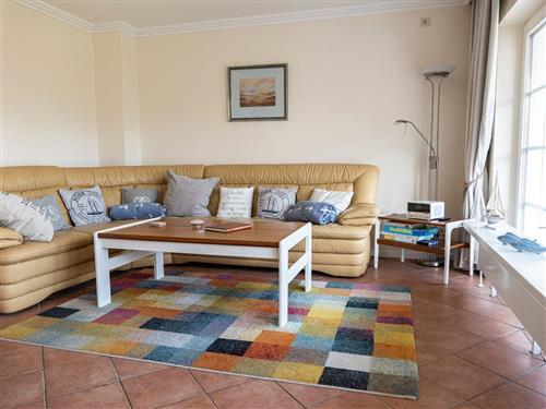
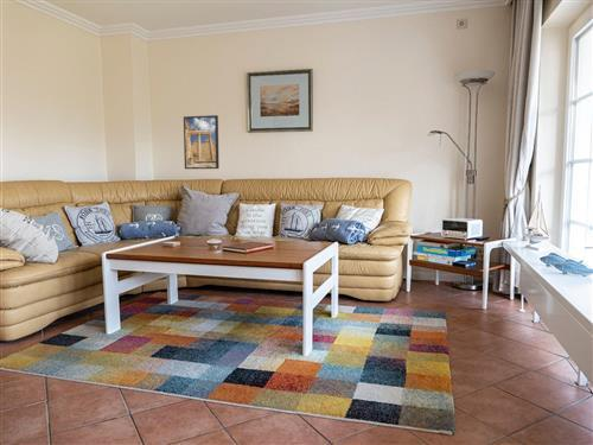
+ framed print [183,114,221,170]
